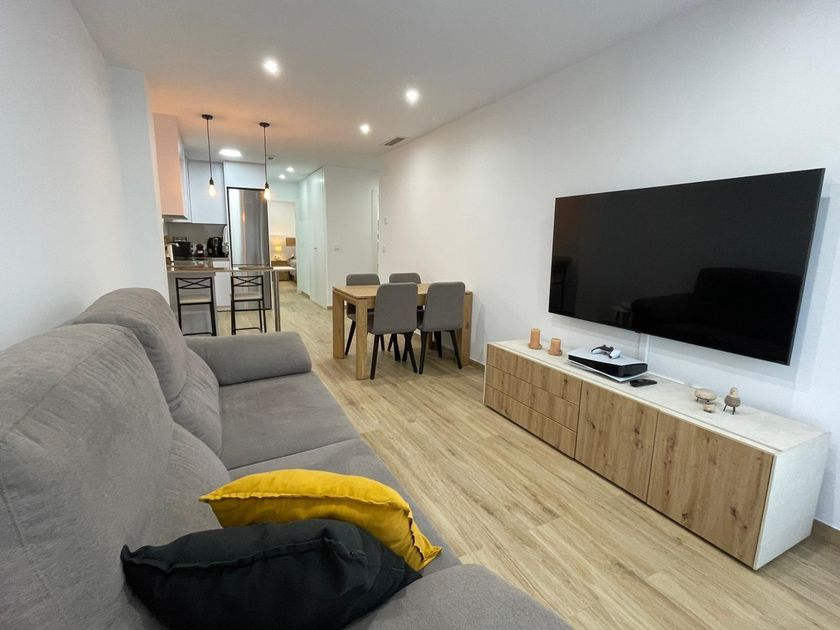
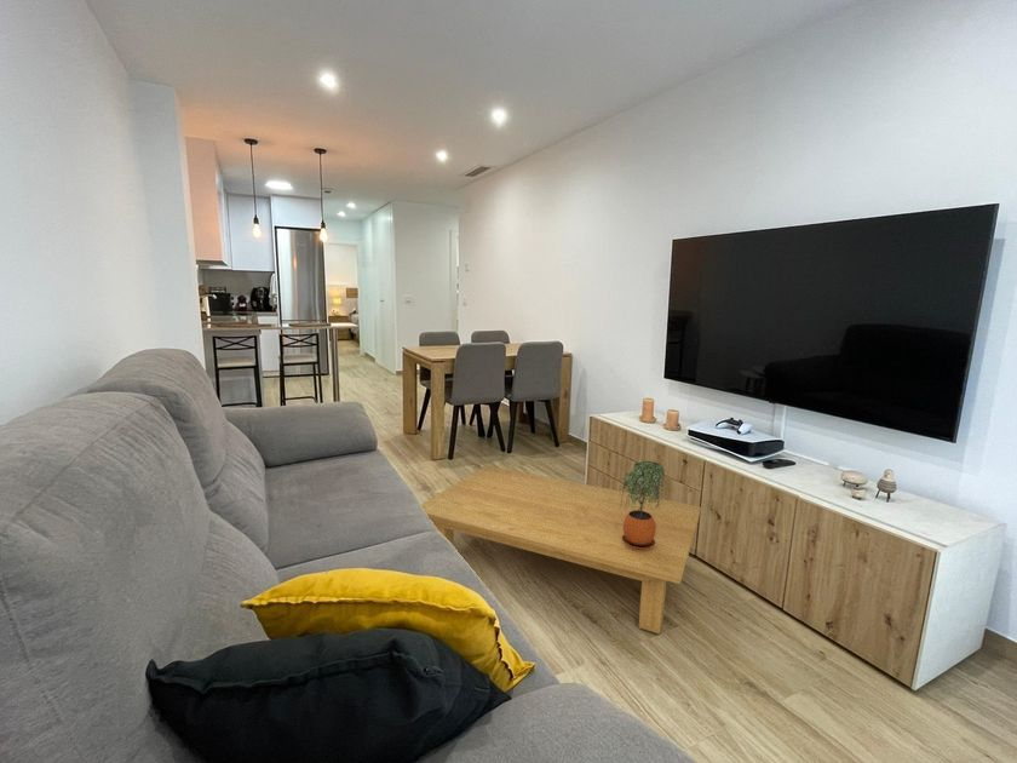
+ potted plant [620,460,666,550]
+ coffee table [419,464,702,636]
